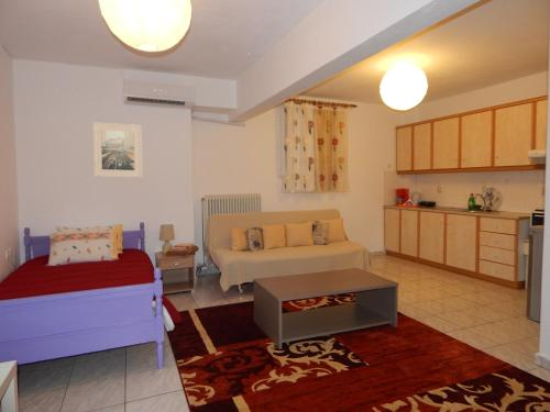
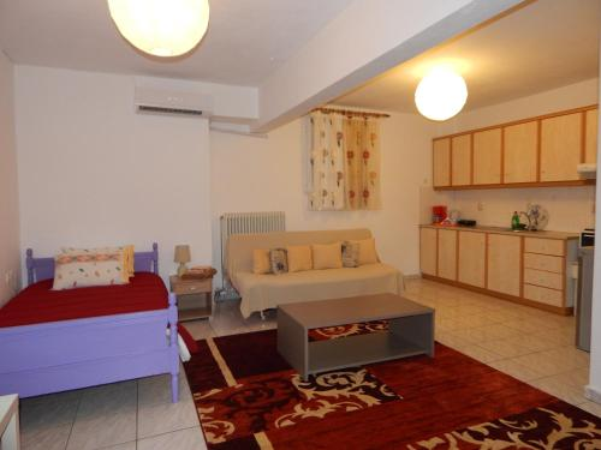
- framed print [92,121,143,178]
